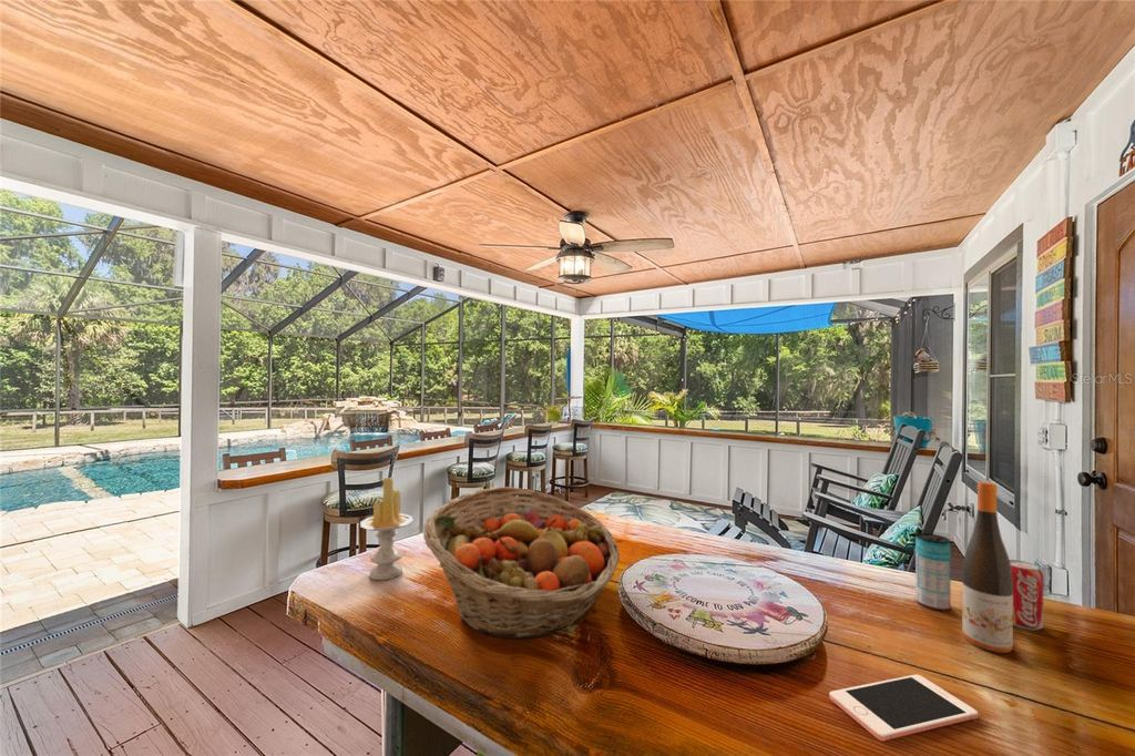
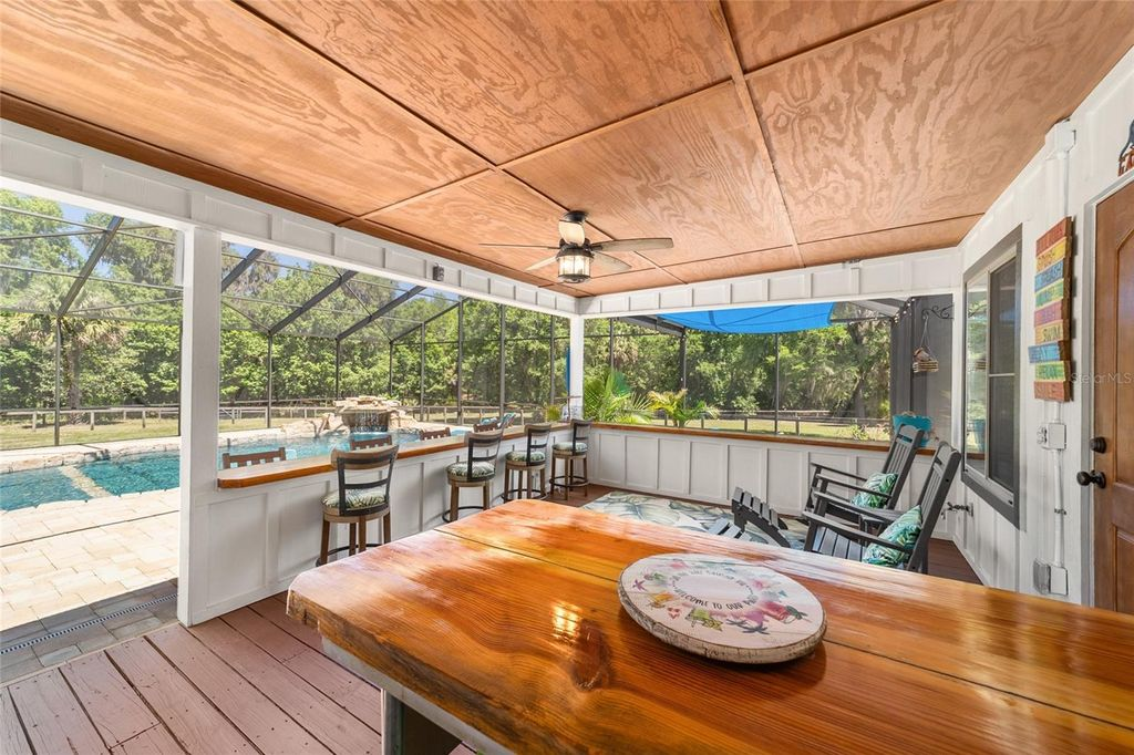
- fruit basket [422,486,621,640]
- beverage can [1009,559,1045,632]
- beverage can [914,532,952,612]
- wine bottle [961,481,1014,654]
- cell phone [828,674,979,742]
- candle [359,476,415,581]
